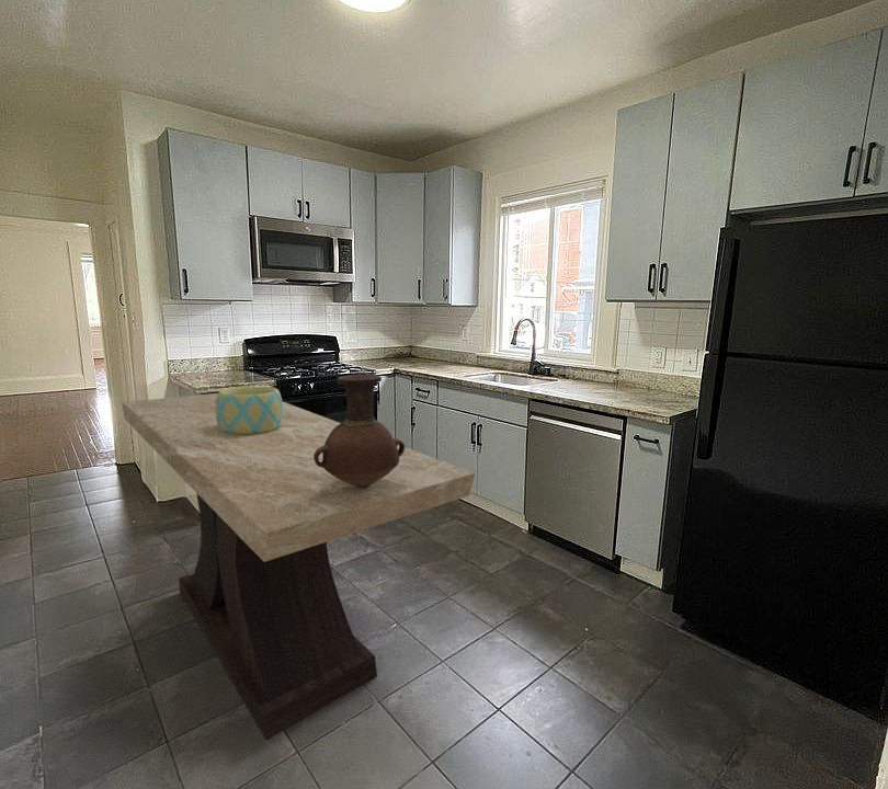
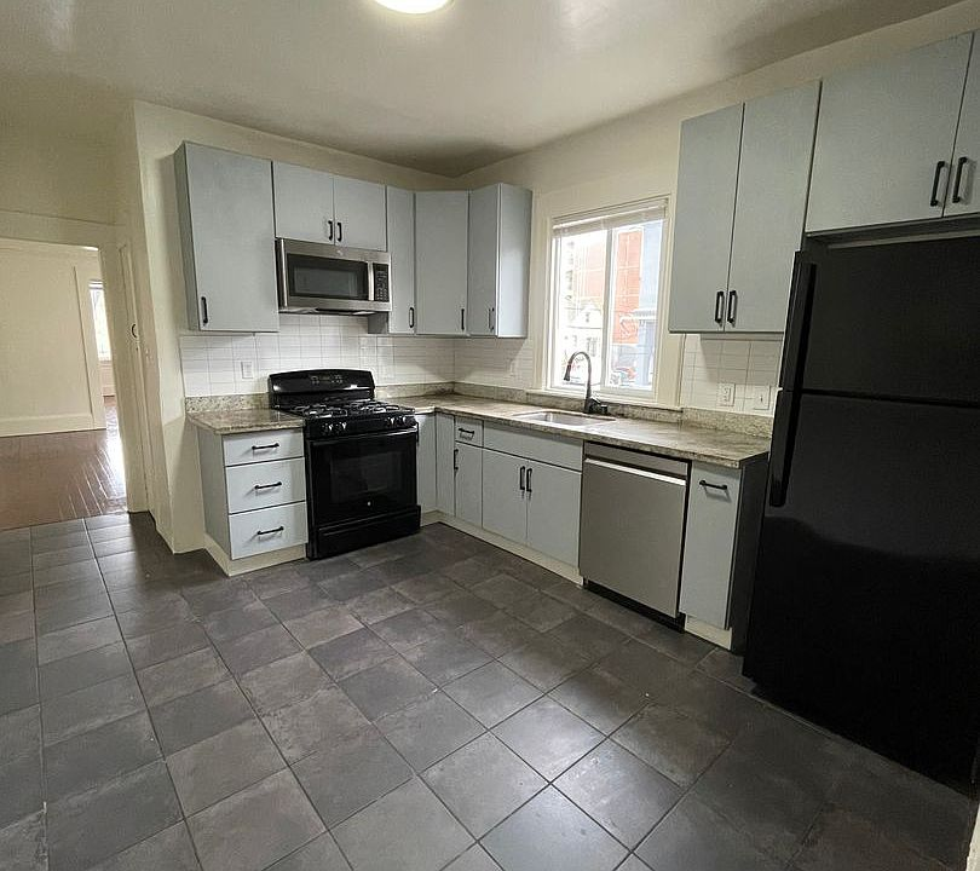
- bowl [216,385,283,434]
- table [122,392,476,741]
- vase [314,374,406,488]
